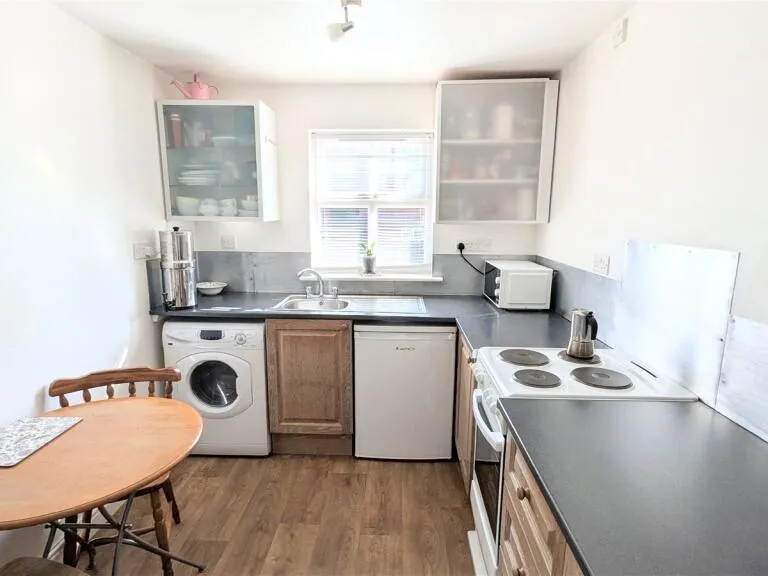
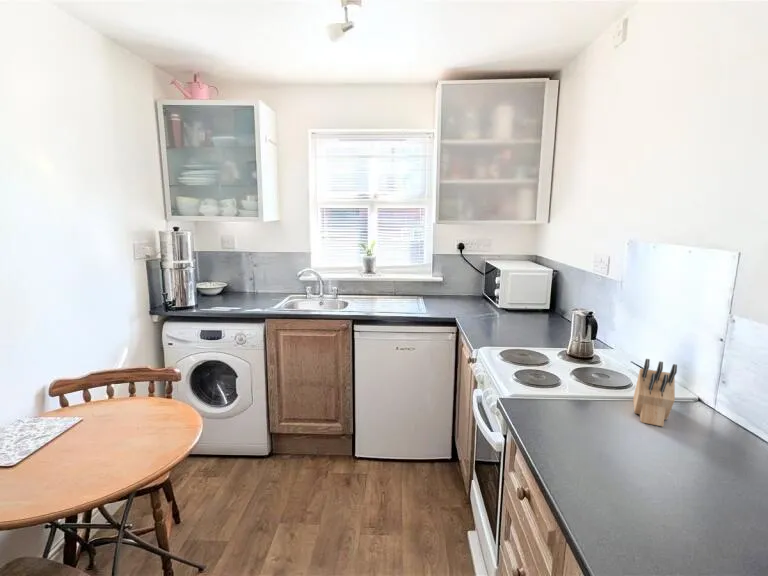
+ knife block [632,358,678,428]
